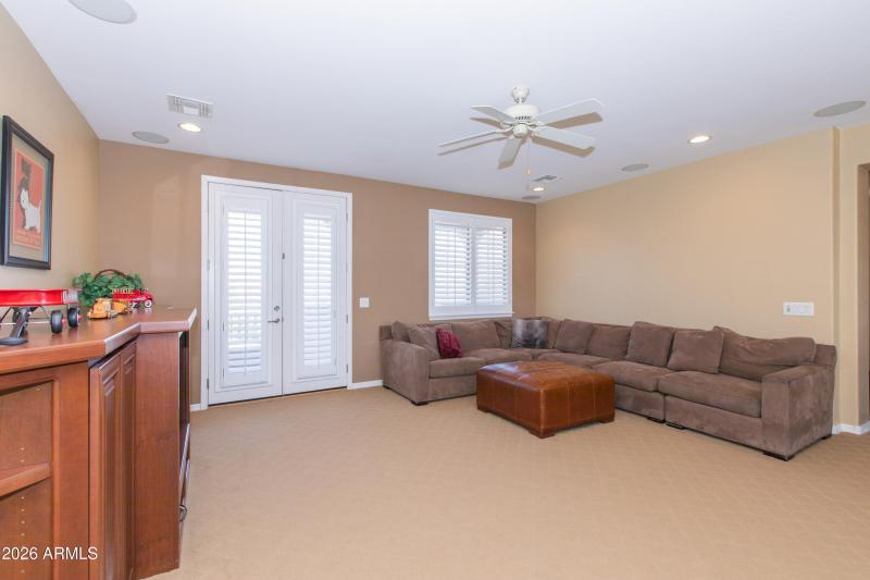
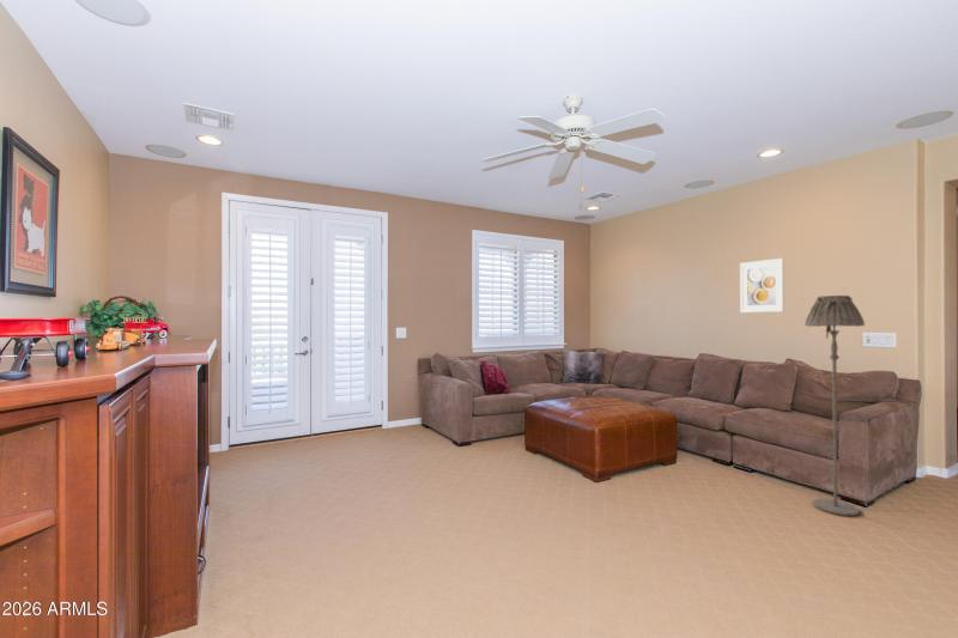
+ floor lamp [804,294,866,517]
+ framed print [739,257,786,314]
